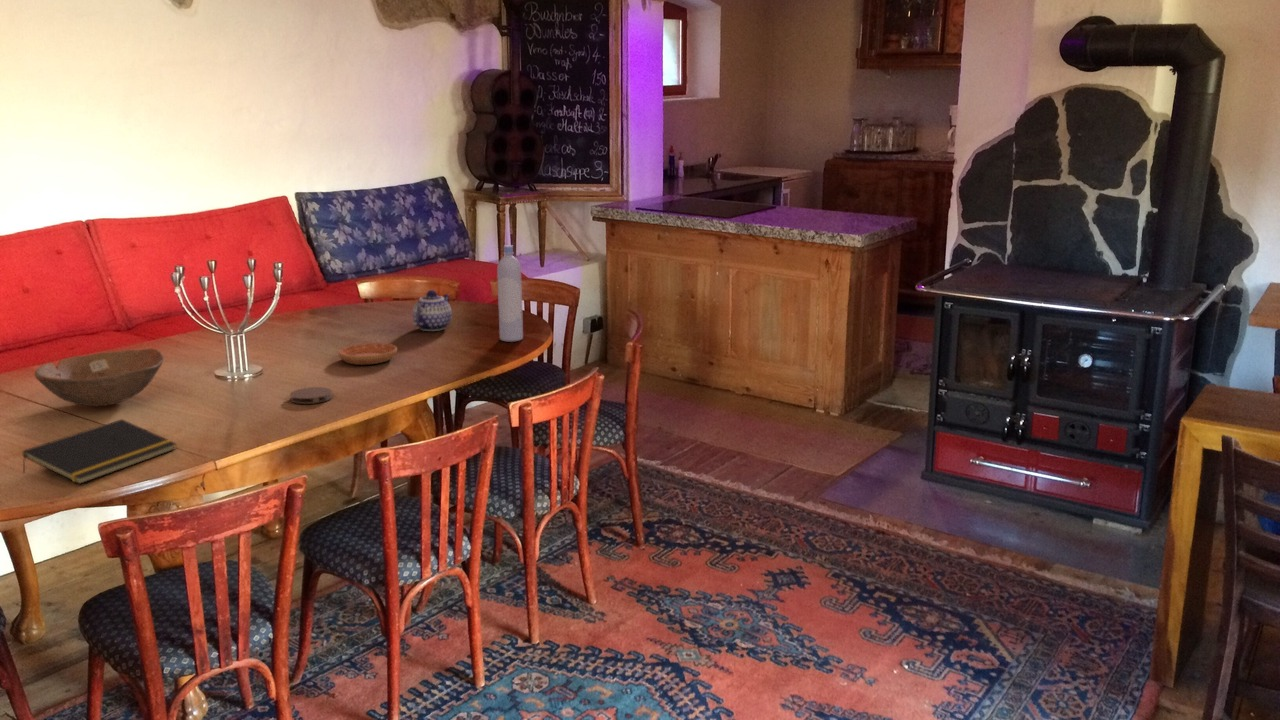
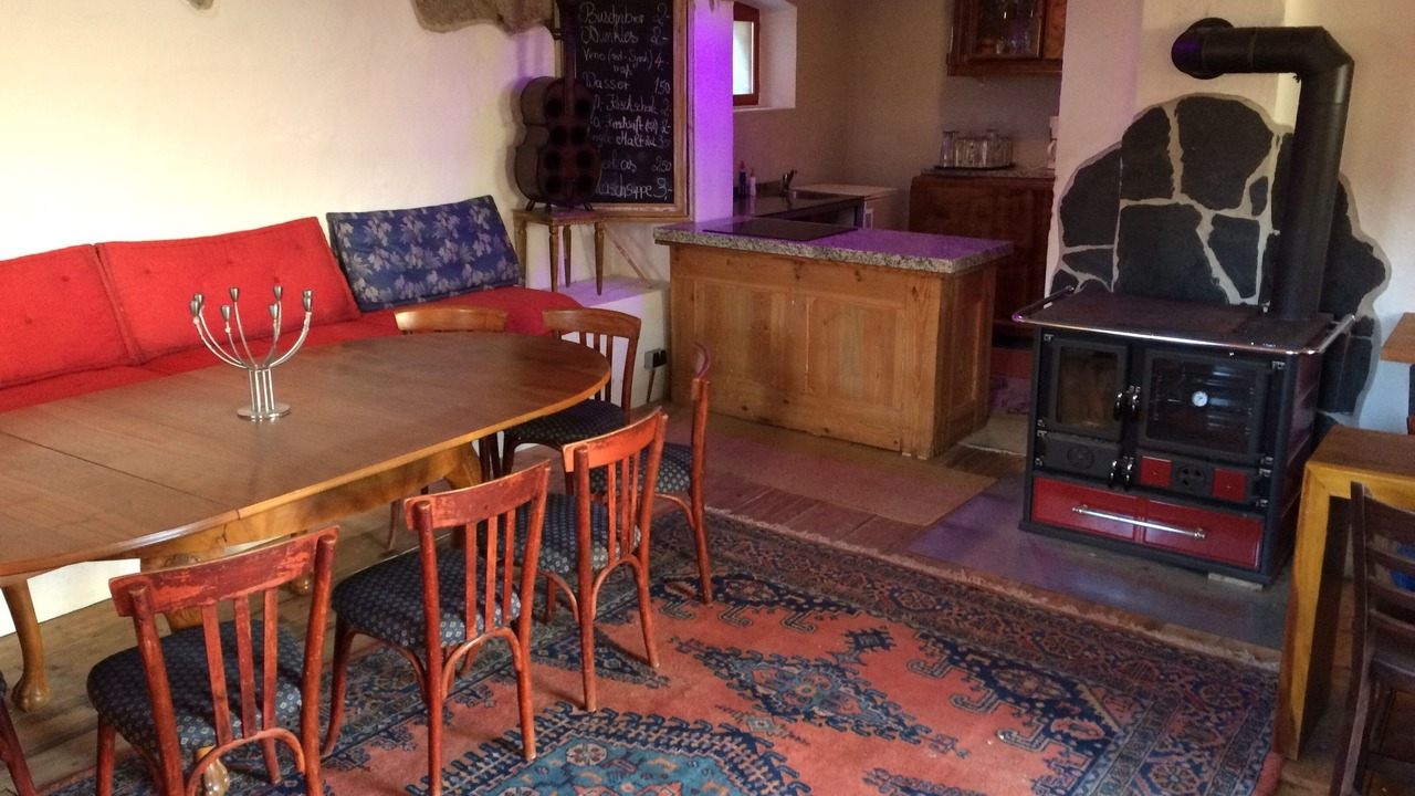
- bowl [33,348,165,407]
- notepad [22,418,177,485]
- bottle [496,244,524,343]
- saucer [337,342,398,366]
- coaster [289,386,333,405]
- teapot [412,289,453,332]
